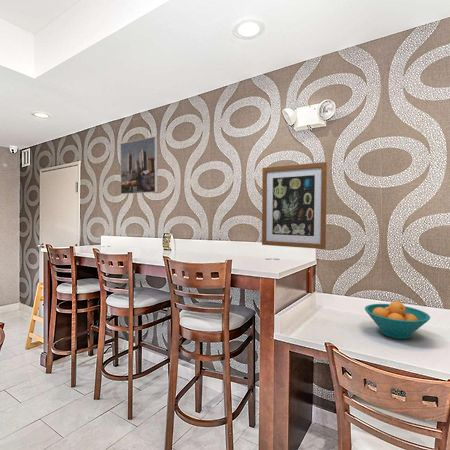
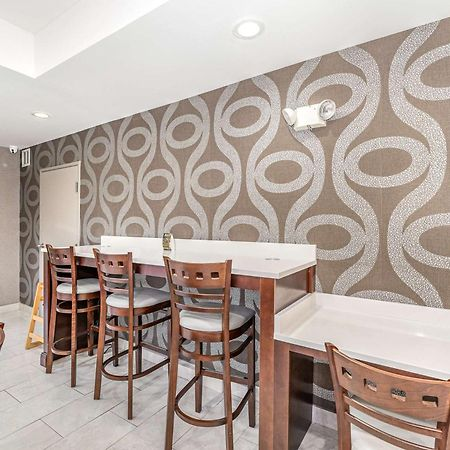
- fruit bowl [364,300,431,340]
- wall art [261,161,328,250]
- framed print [119,136,159,195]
